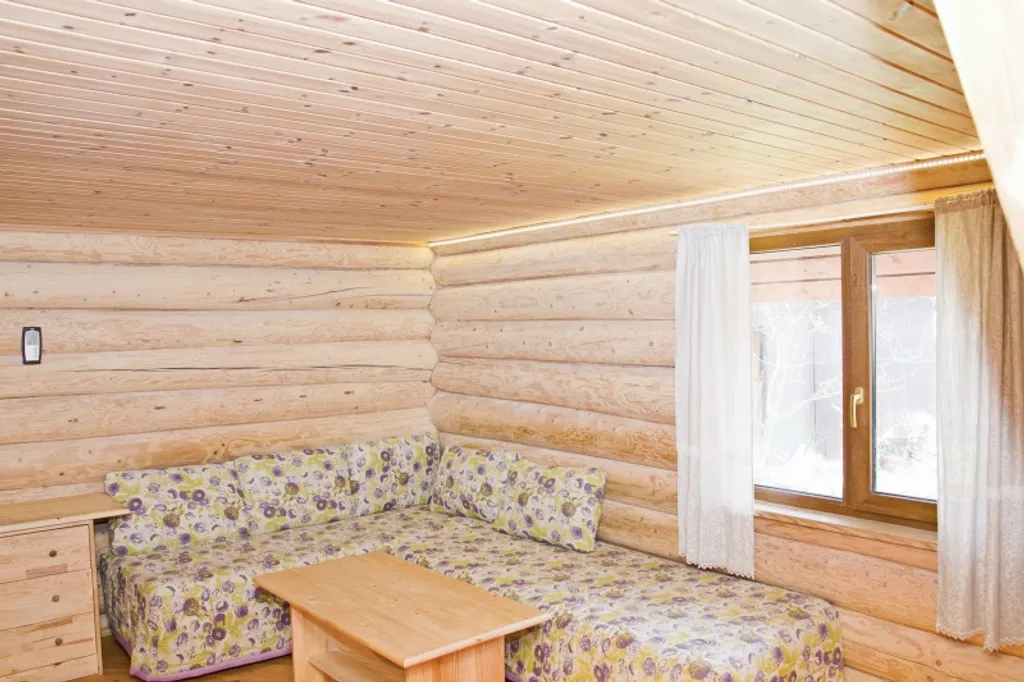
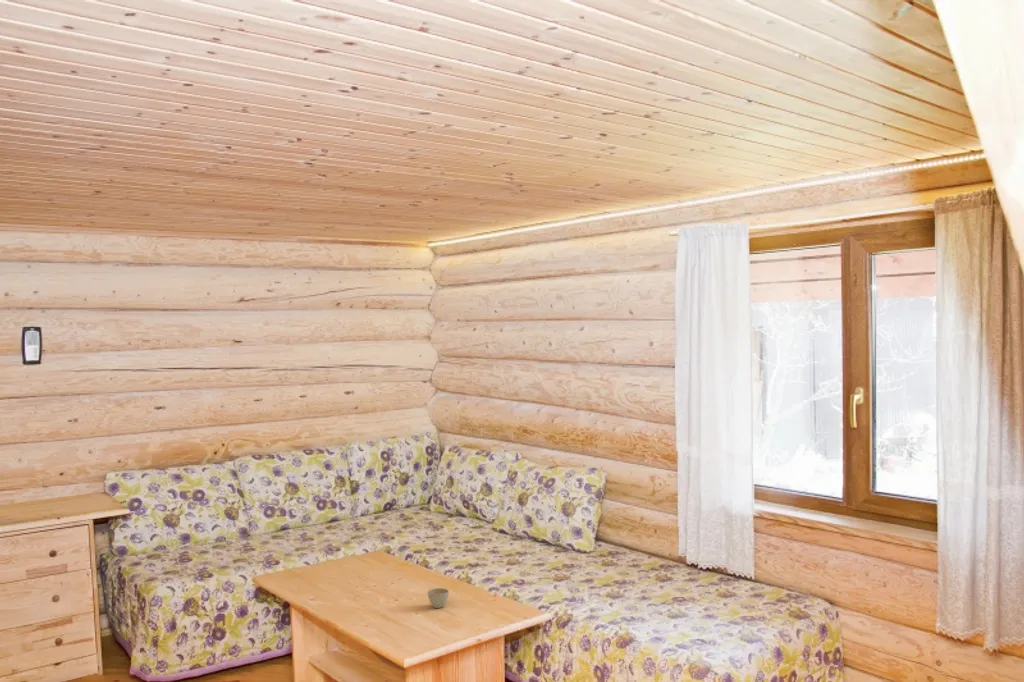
+ flower pot [427,587,450,609]
